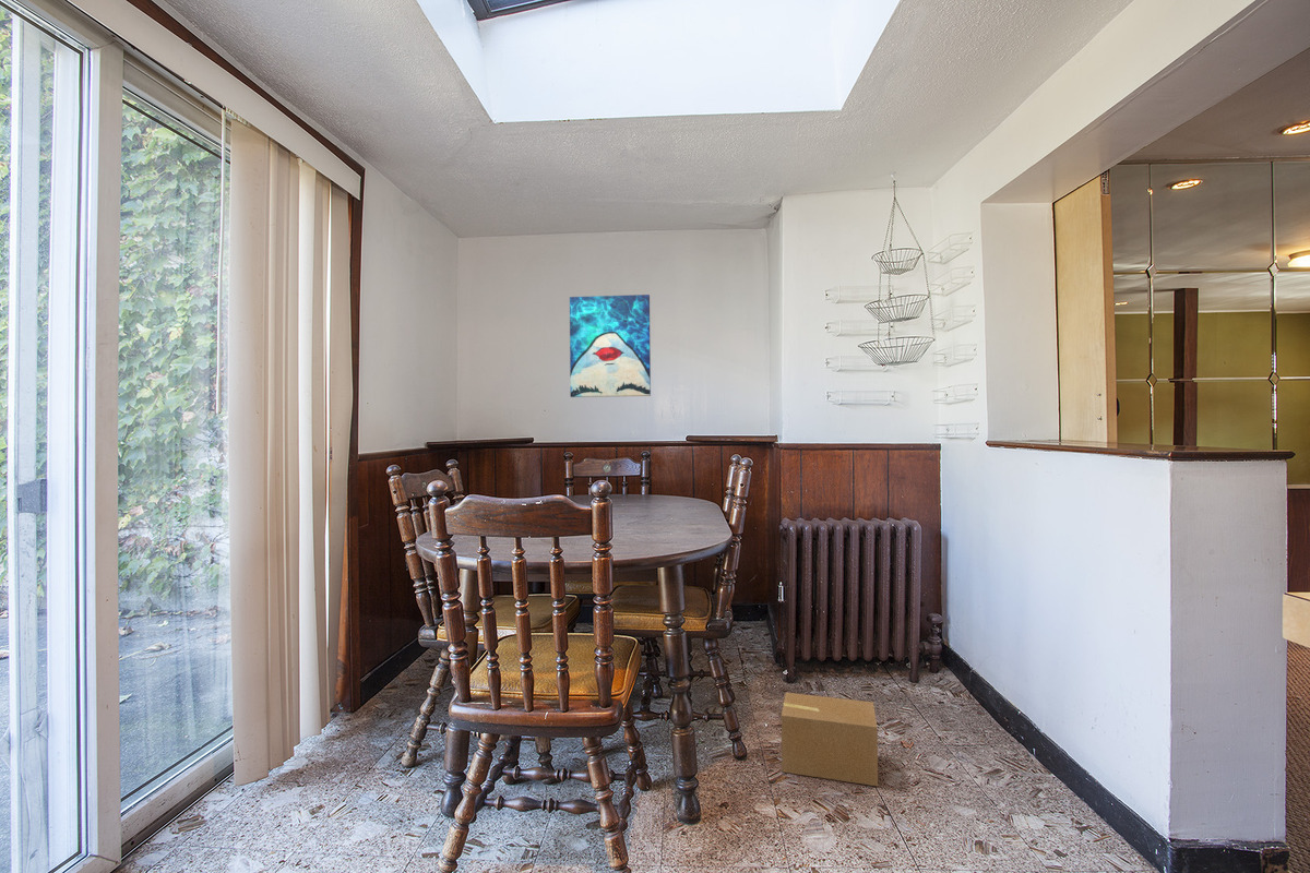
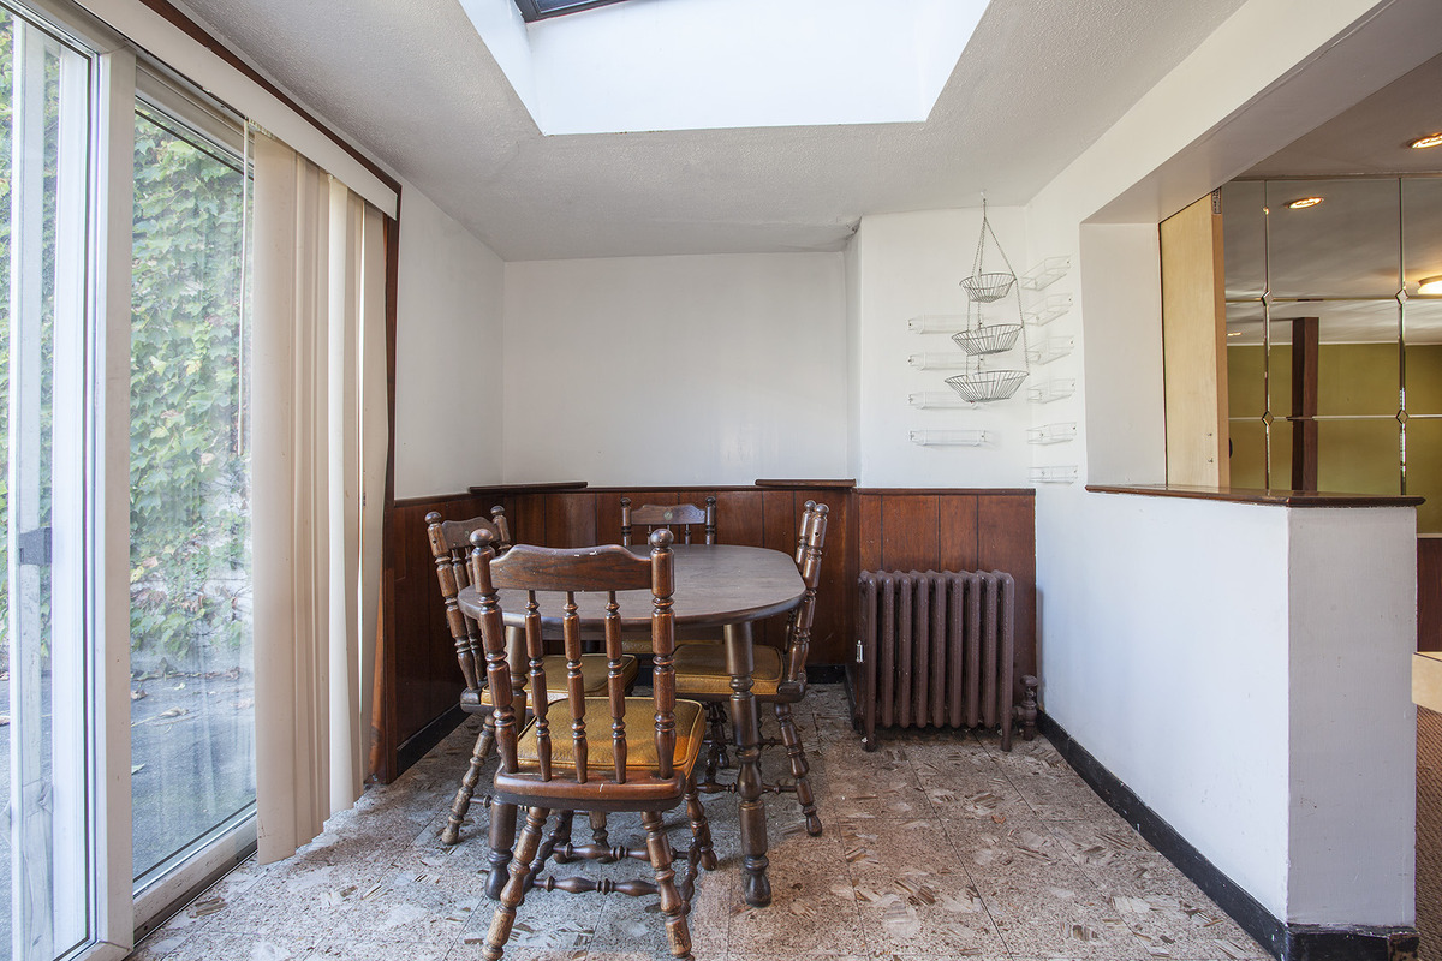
- wall art [569,294,652,398]
- cardboard box [781,692,879,788]
